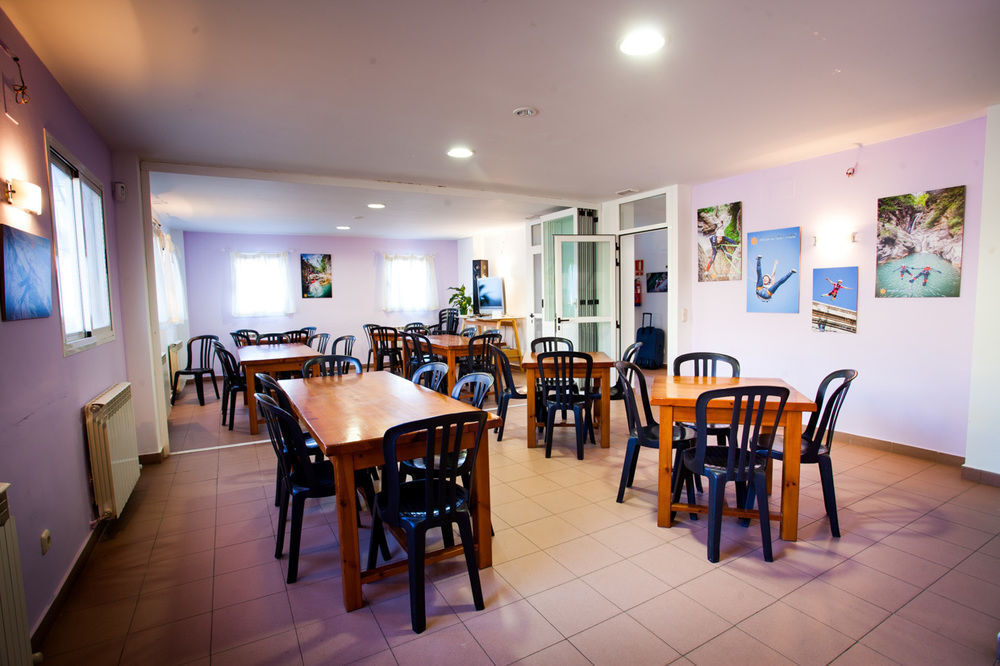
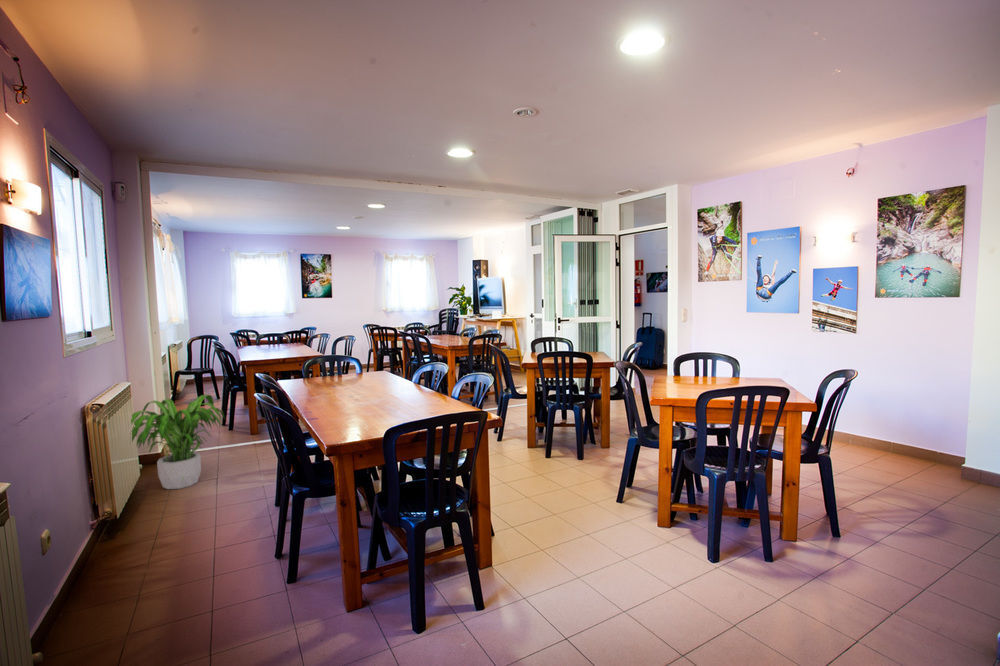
+ potted plant [130,394,226,490]
